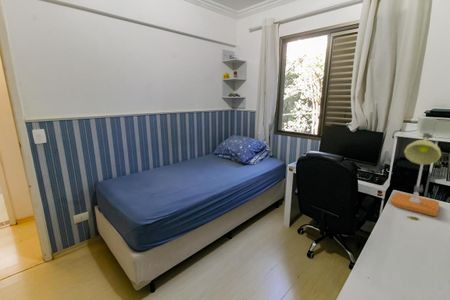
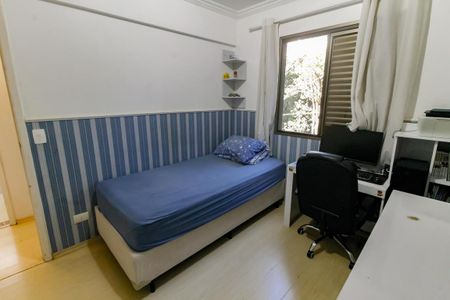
- desk lamp [390,132,442,217]
